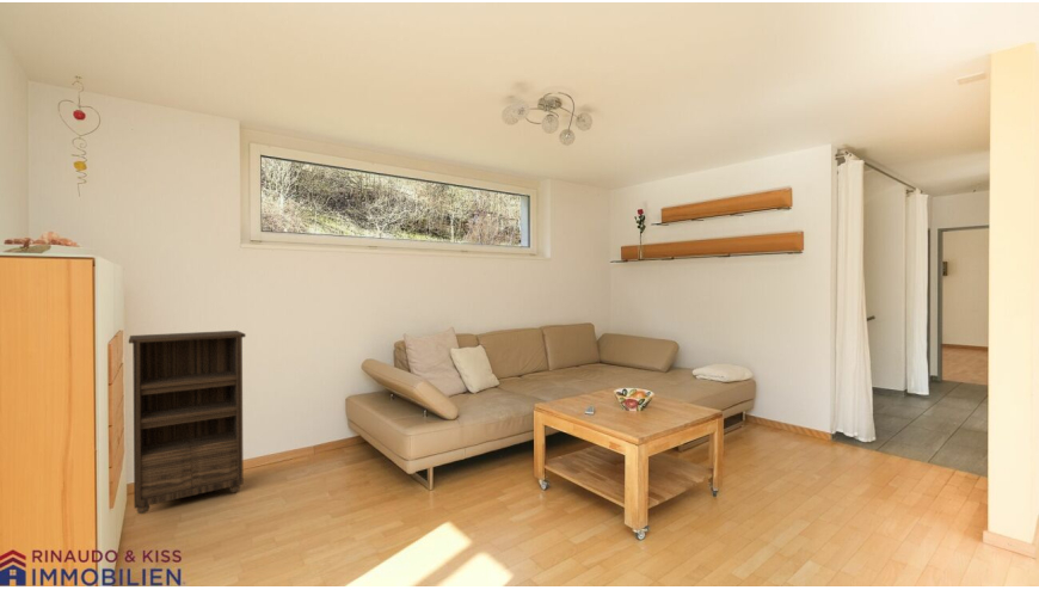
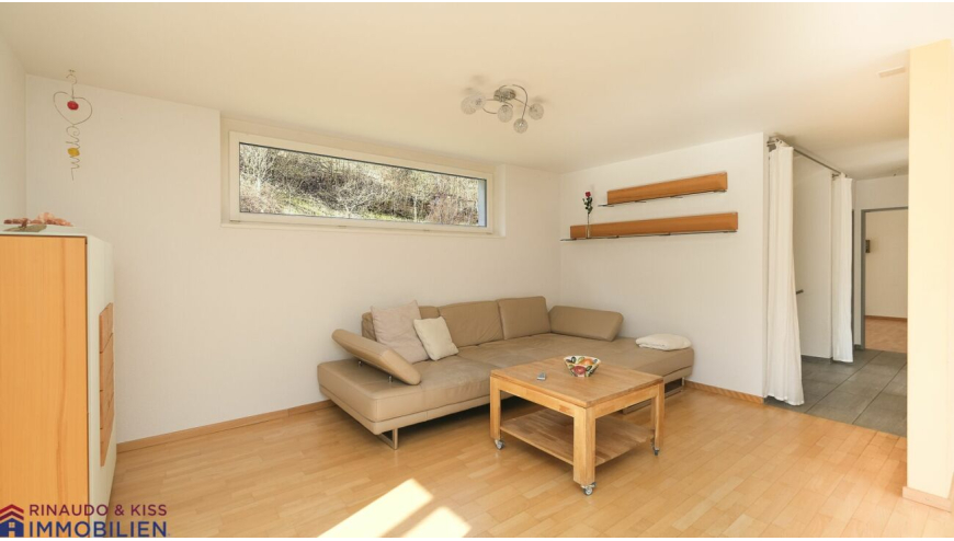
- bookshelf [128,330,247,515]
